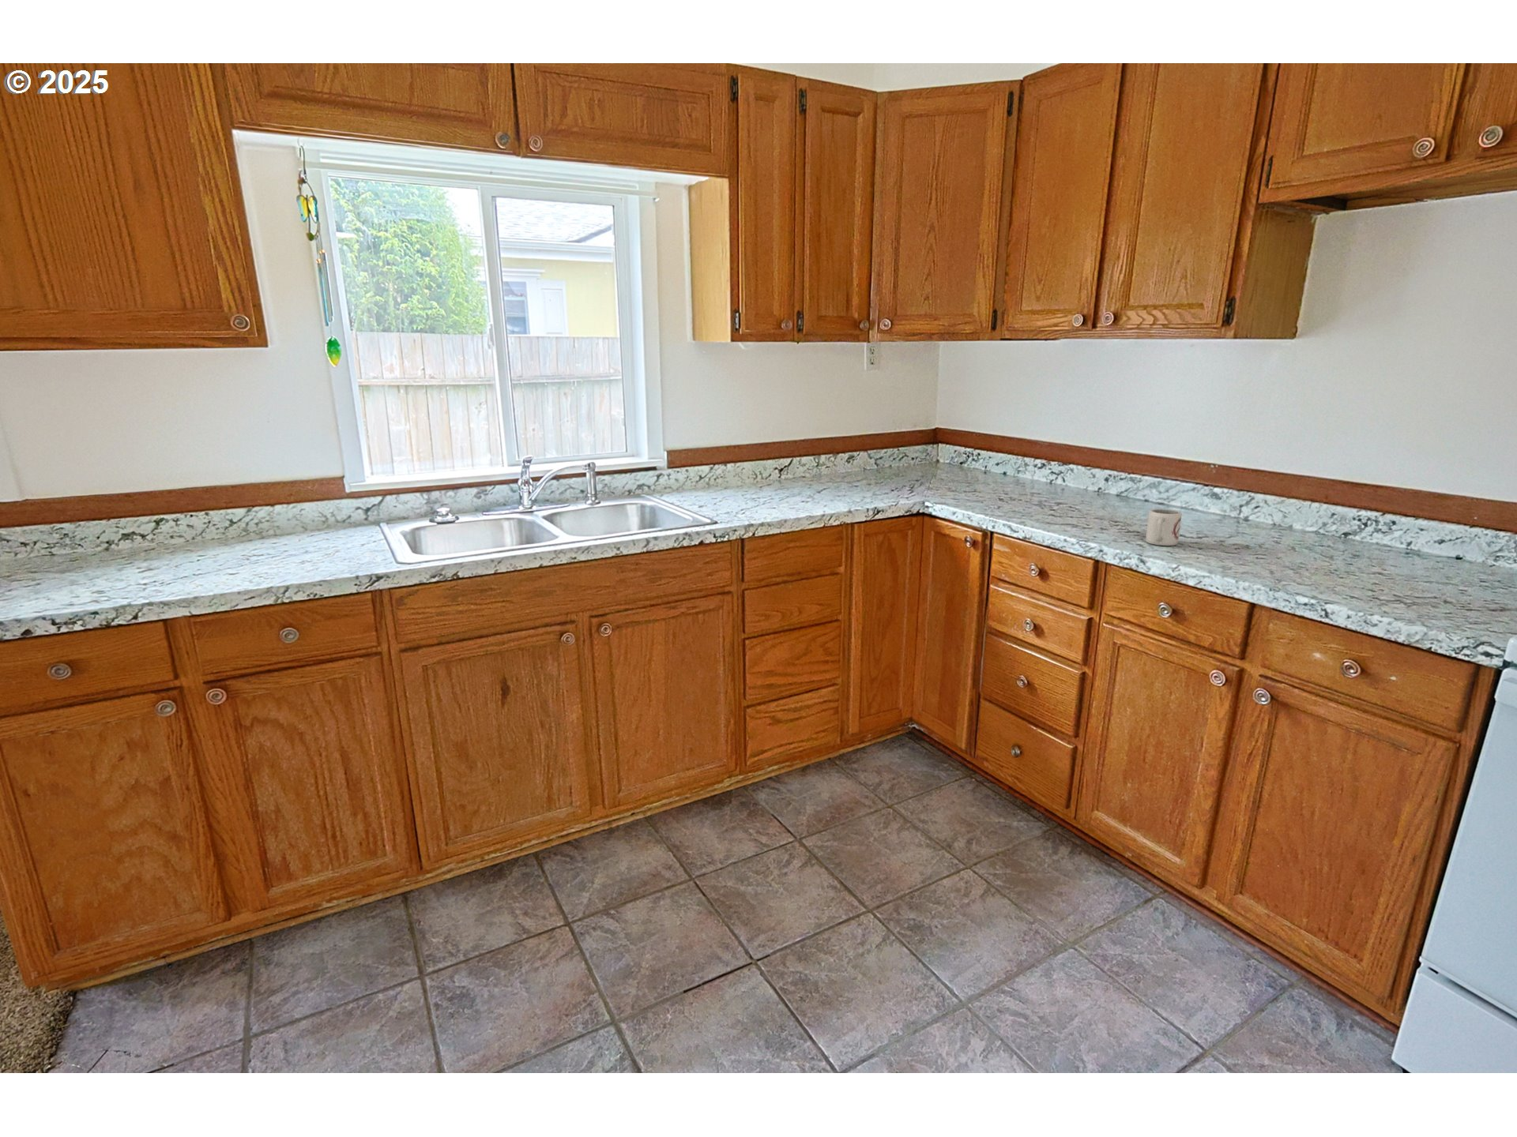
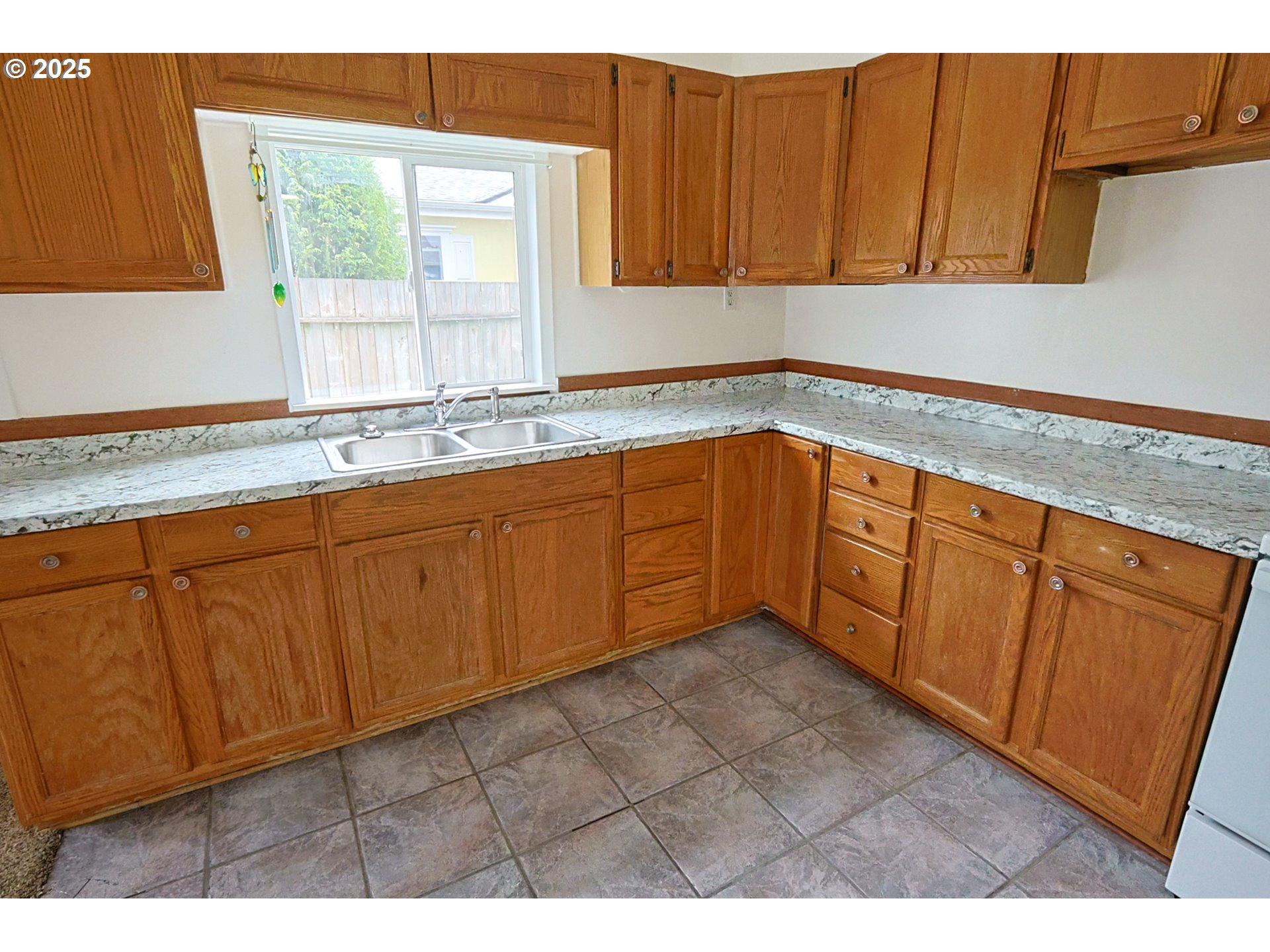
- cup [1144,509,1183,546]
